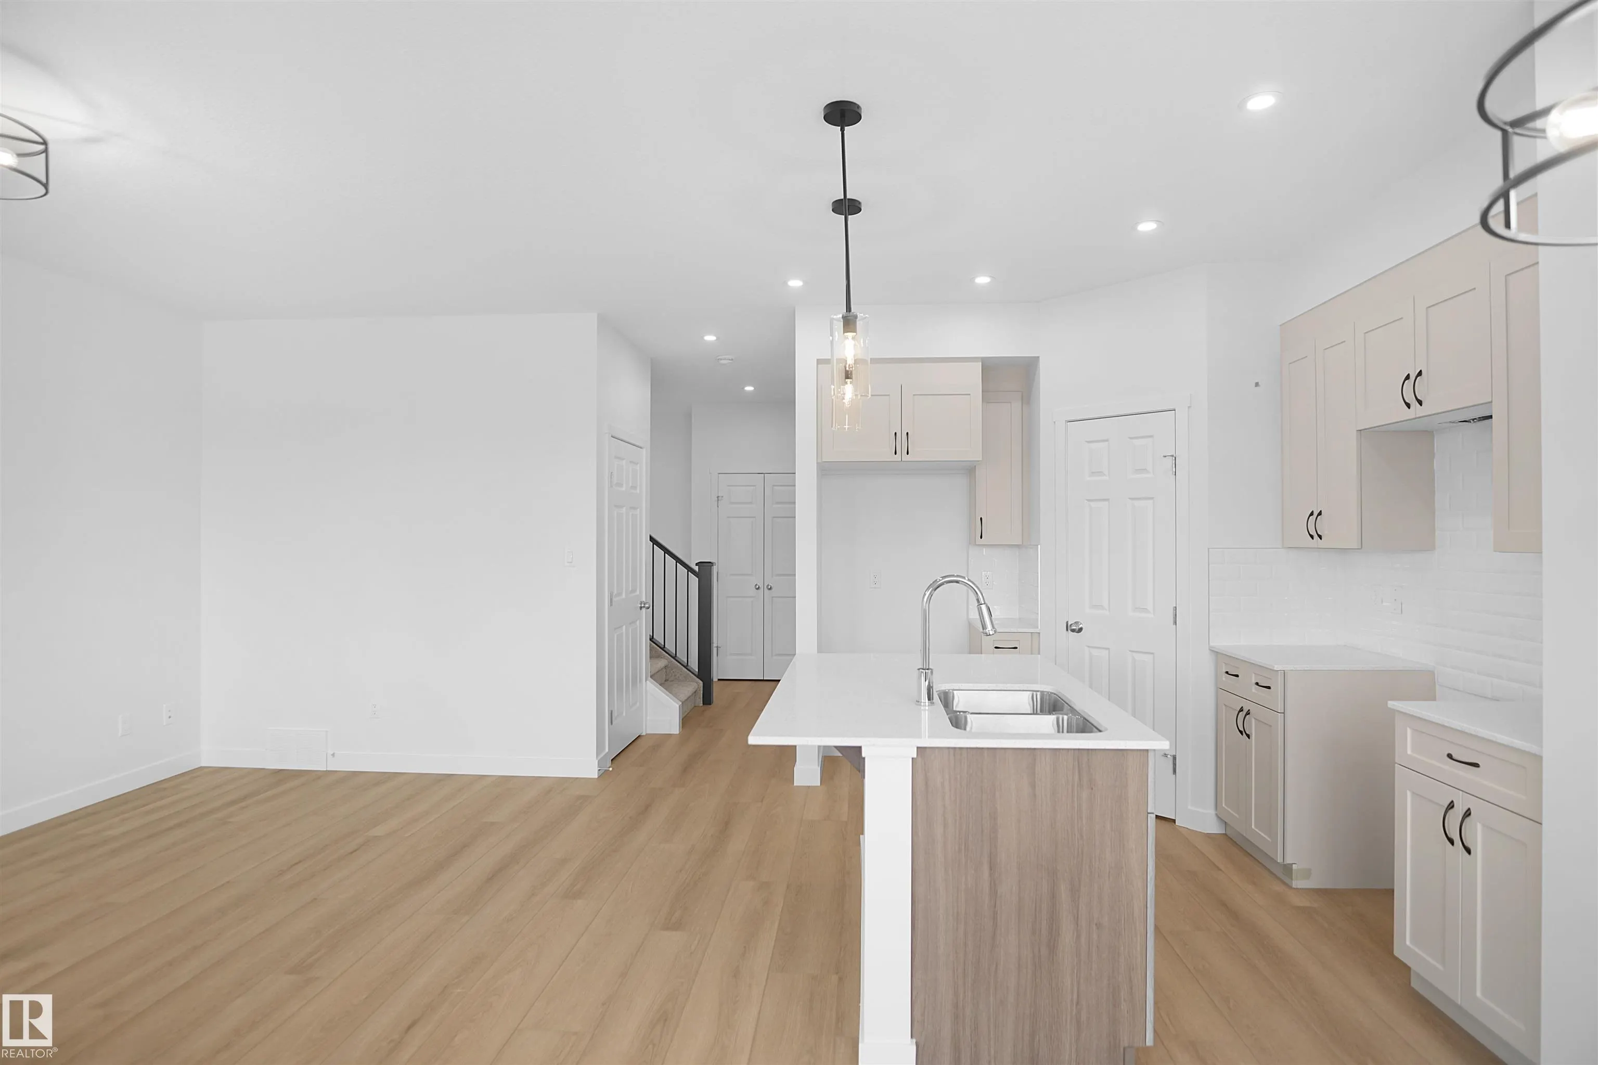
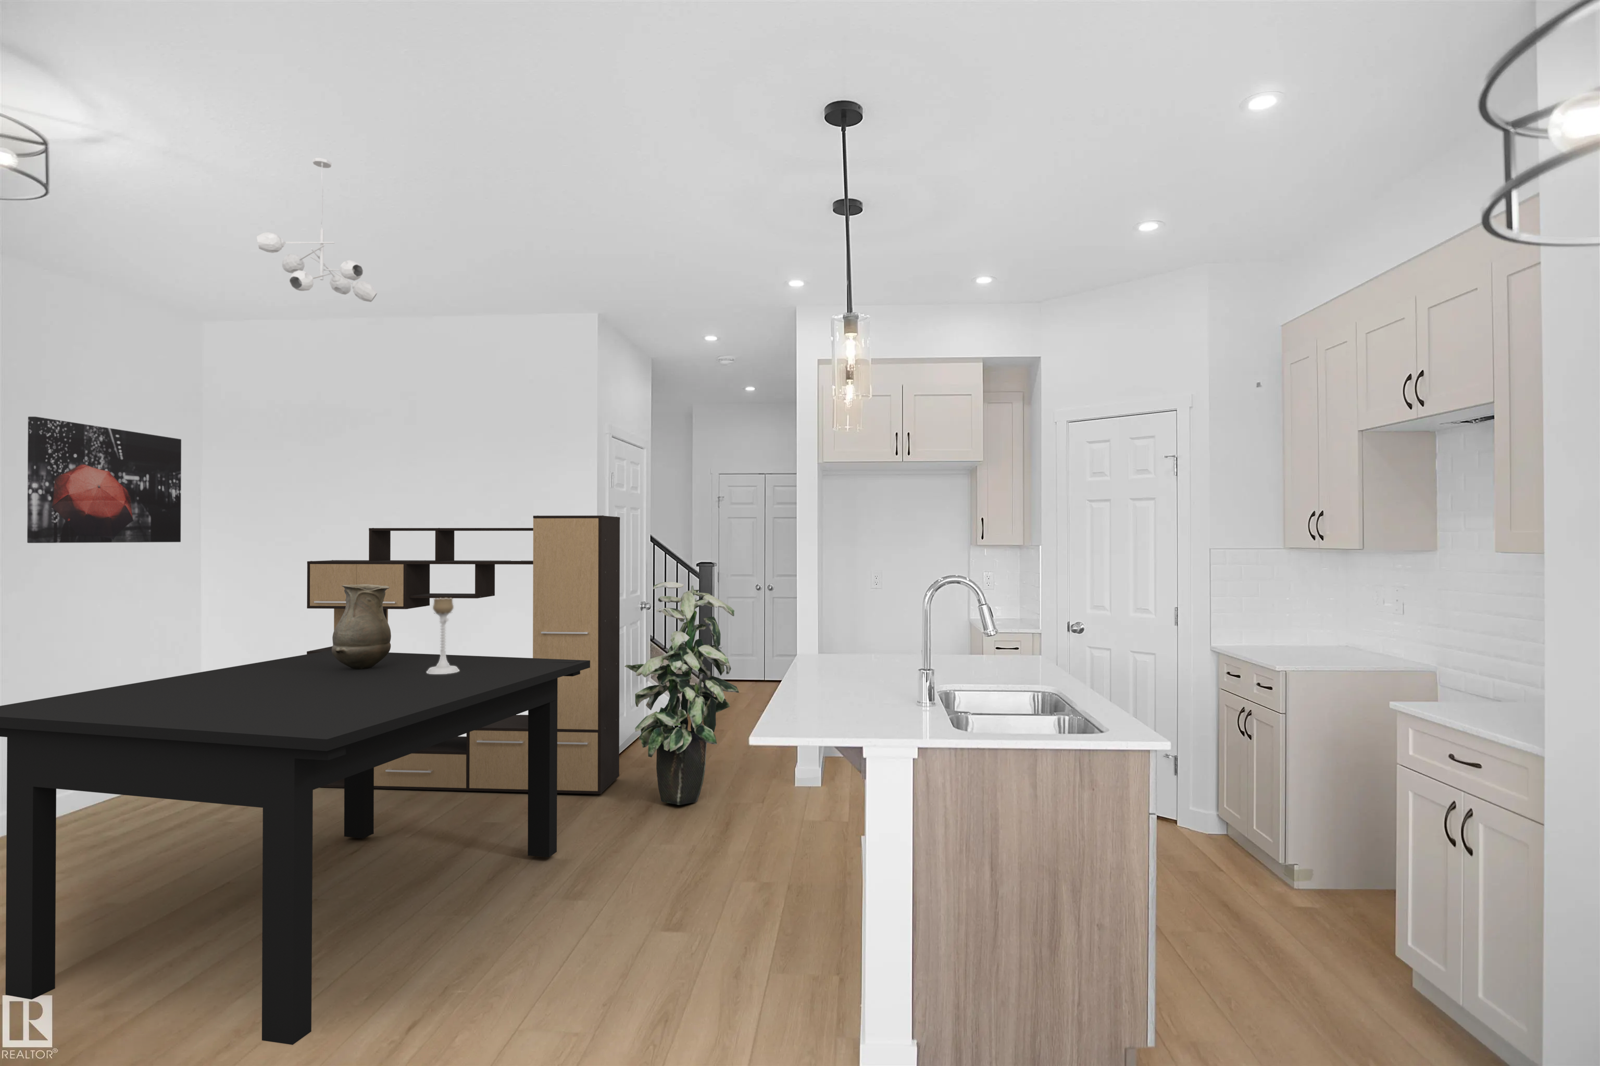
+ vase [332,584,391,669]
+ indoor plant [625,581,740,805]
+ candle holder [427,597,459,673]
+ dining table [0,651,590,1045]
+ media console [306,515,620,795]
+ wall art [26,416,182,544]
+ ceiling light fixture [256,157,377,302]
